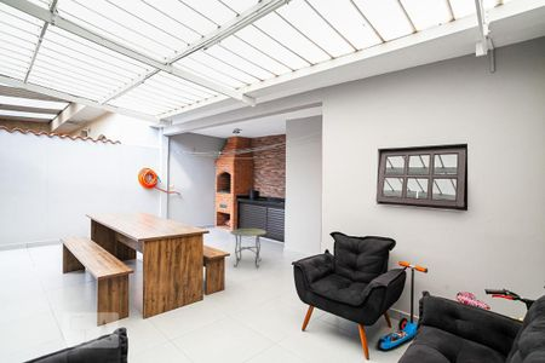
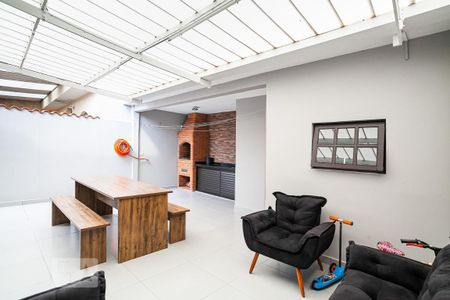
- side table [229,227,268,269]
